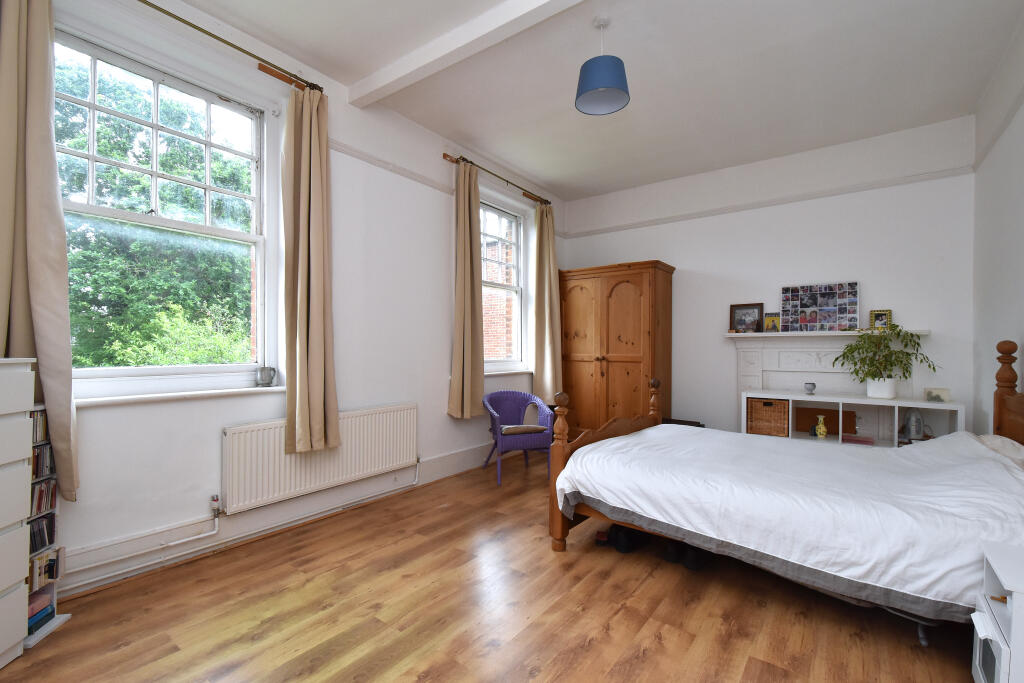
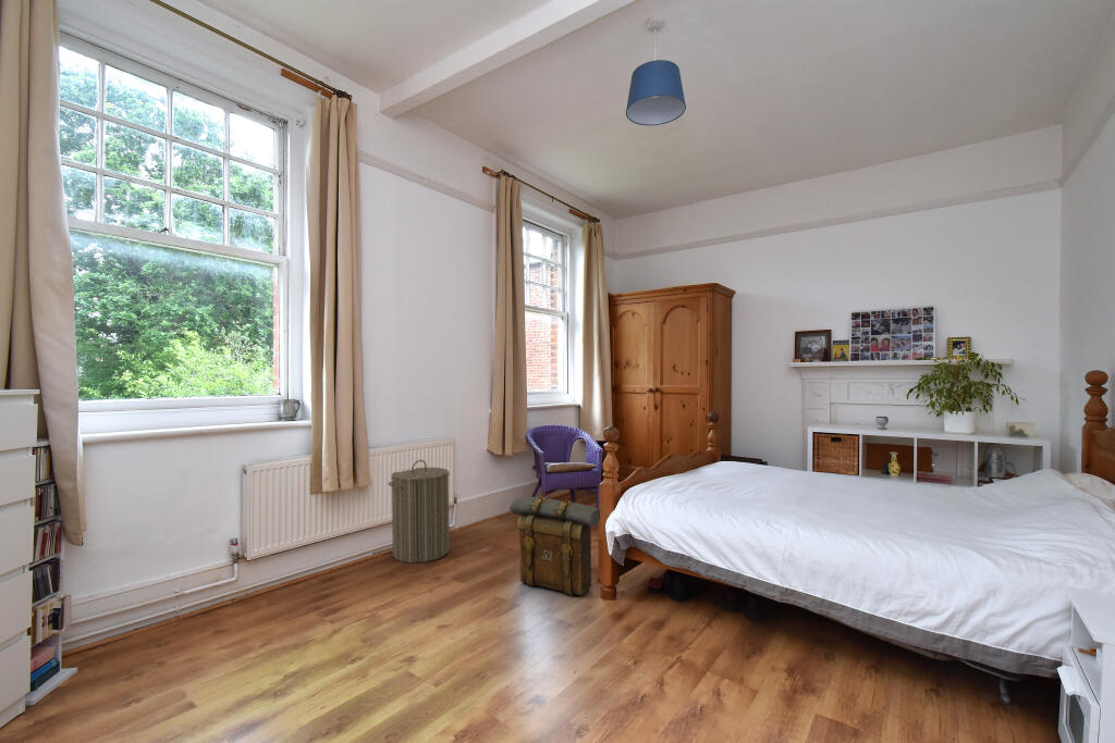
+ backpack [509,495,601,597]
+ laundry hamper [388,459,451,564]
